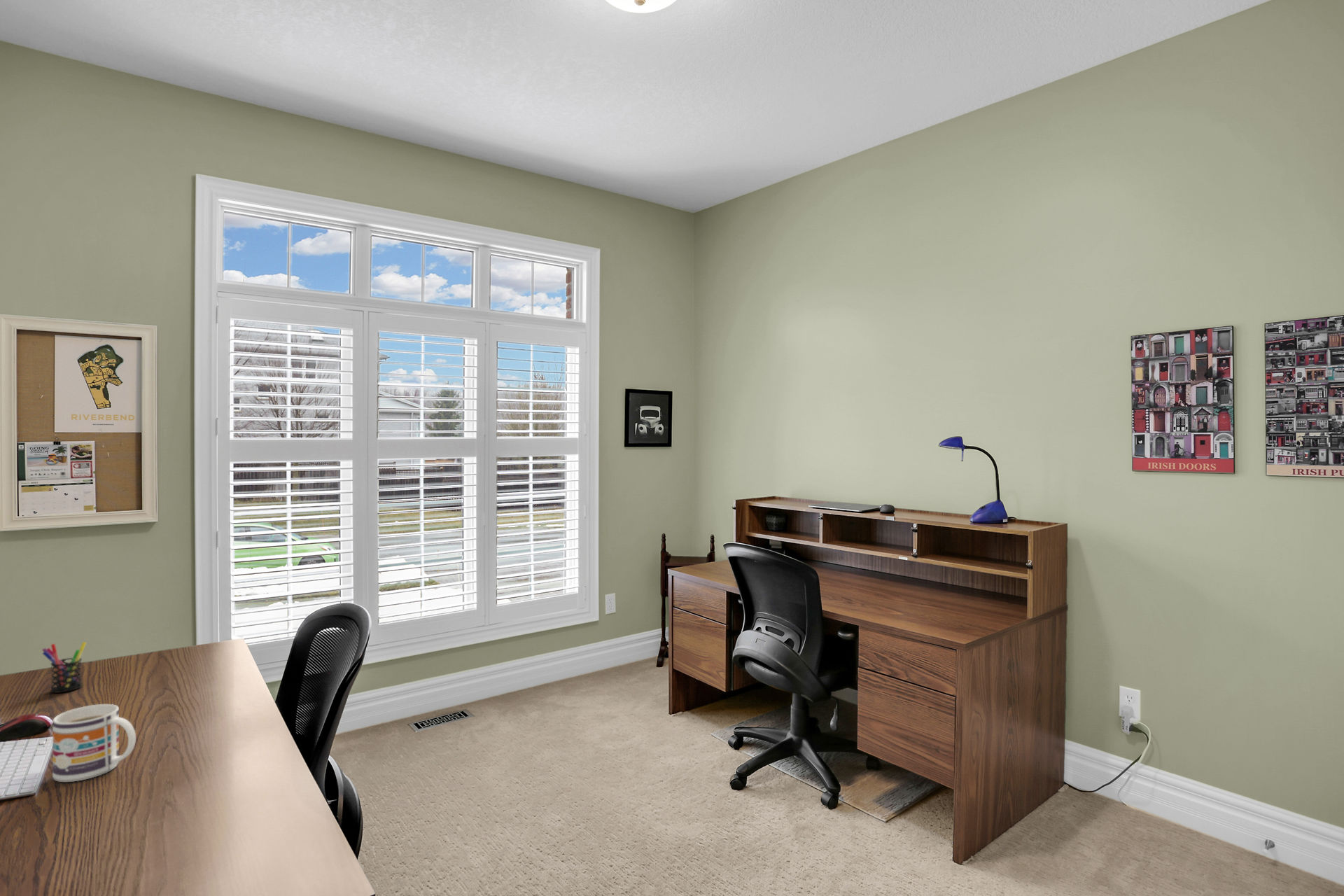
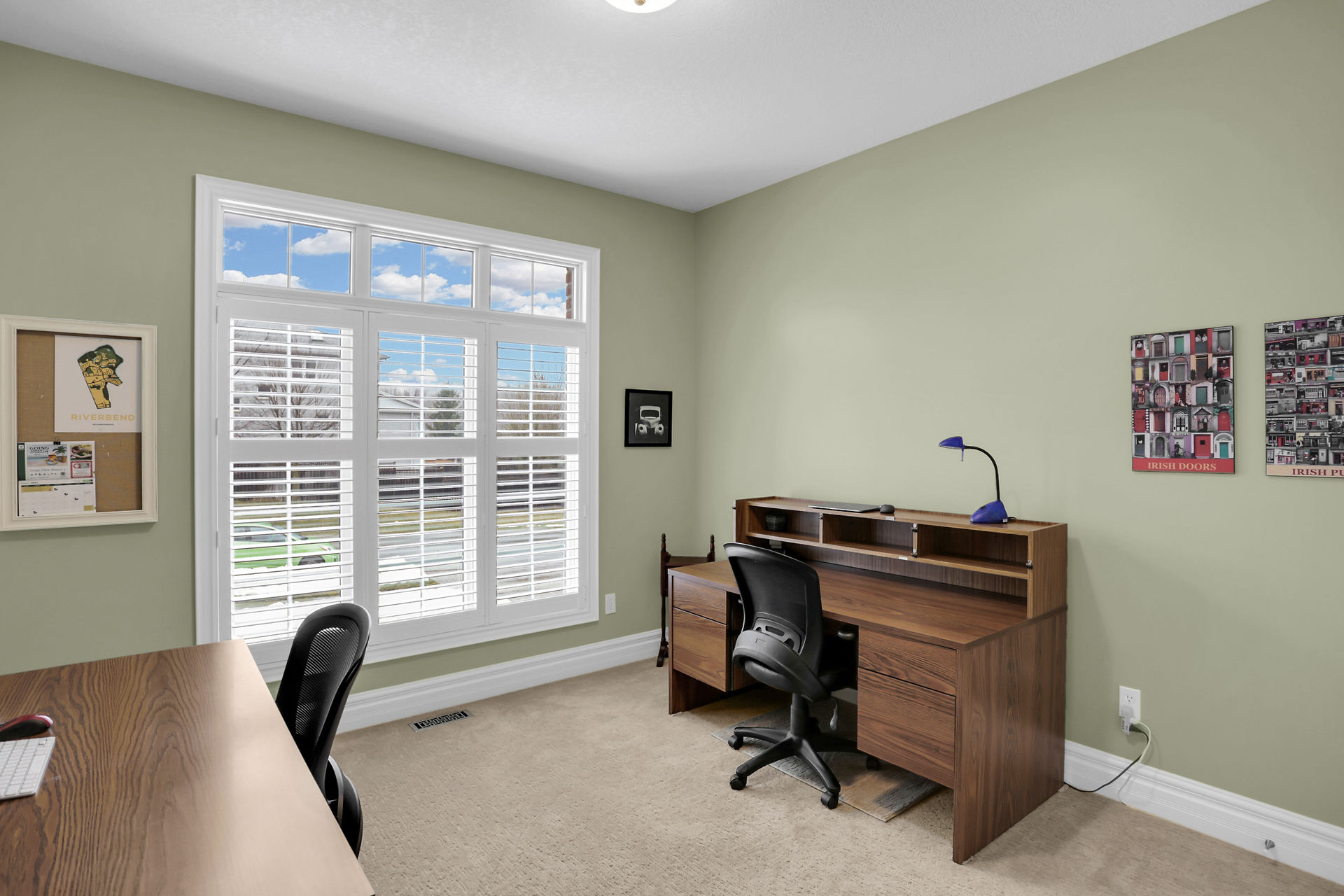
- pen holder [41,641,87,694]
- mug [52,703,137,783]
